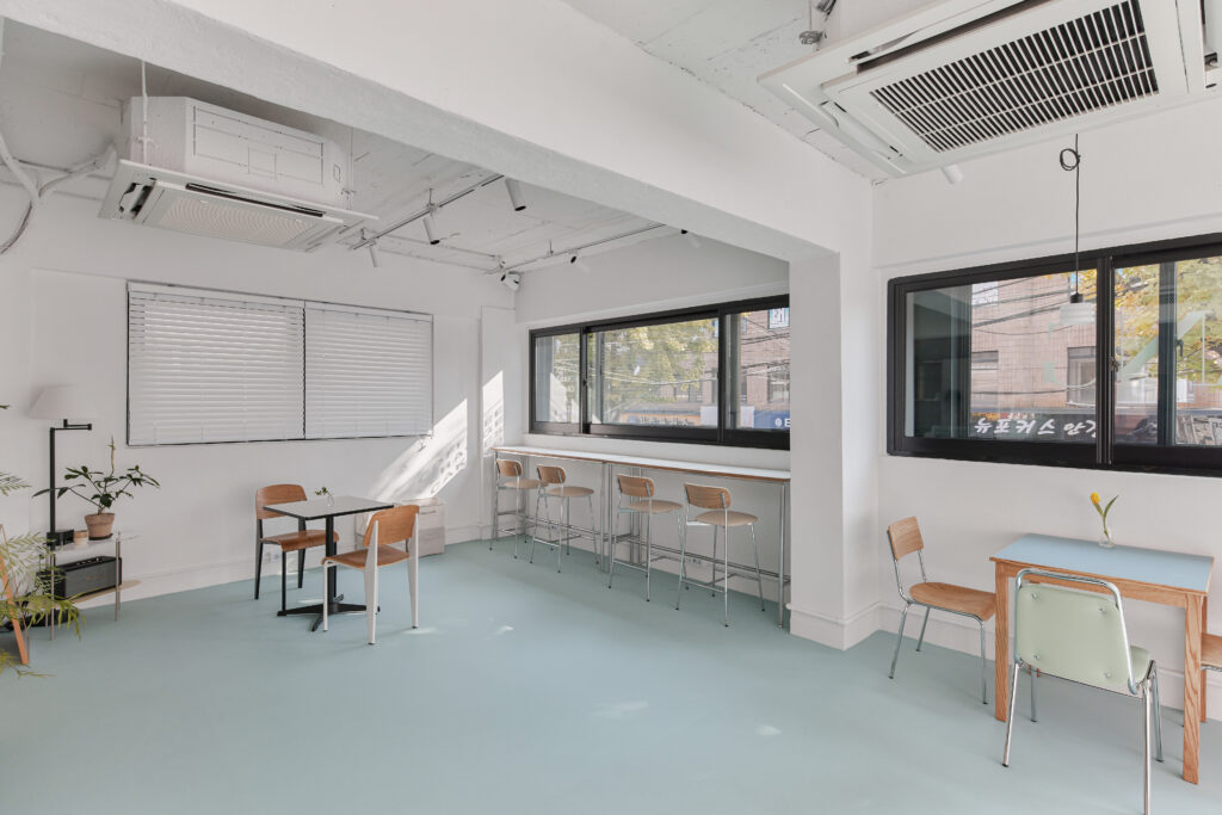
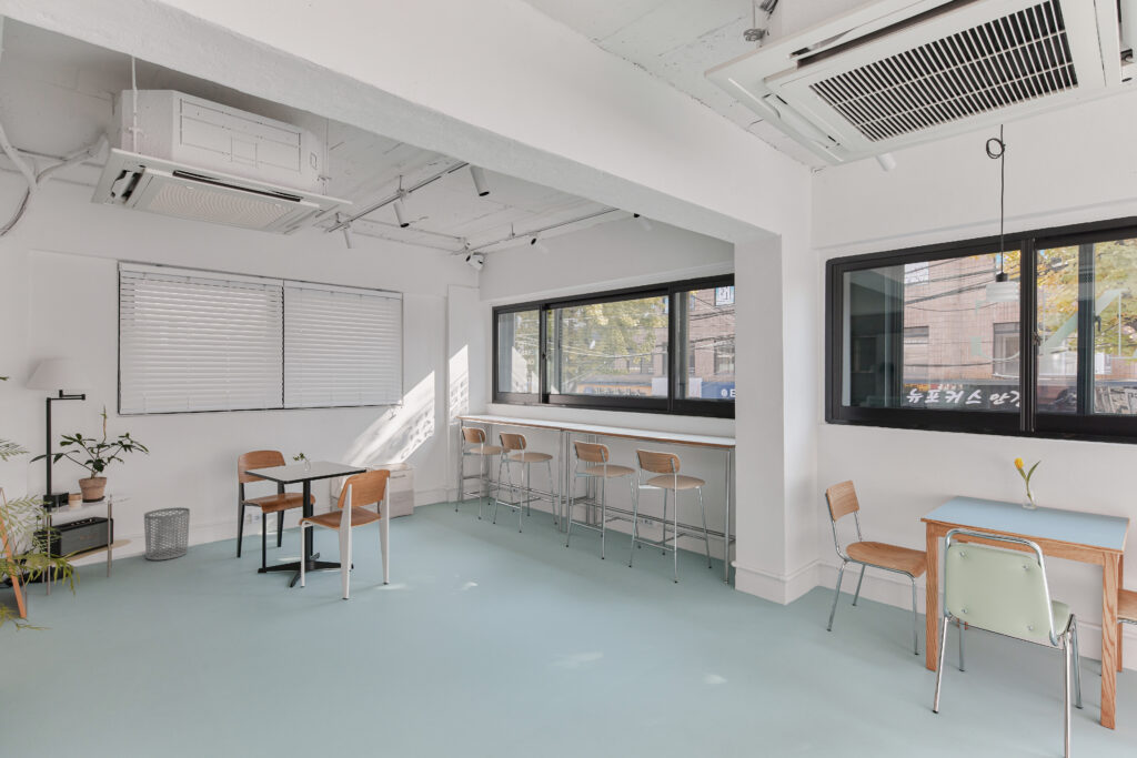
+ waste bin [143,506,191,562]
